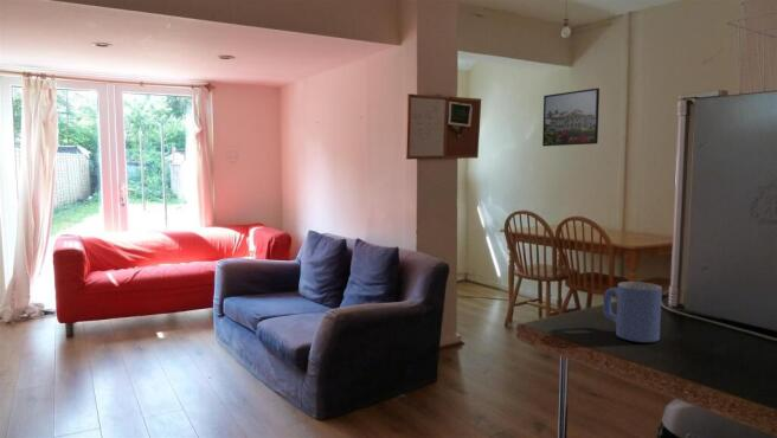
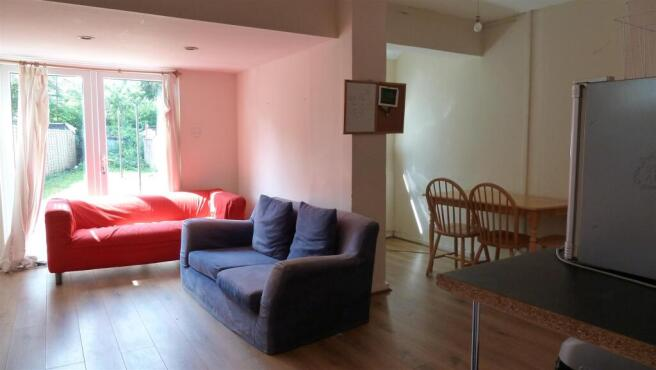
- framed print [541,86,601,147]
- mug [603,281,663,343]
